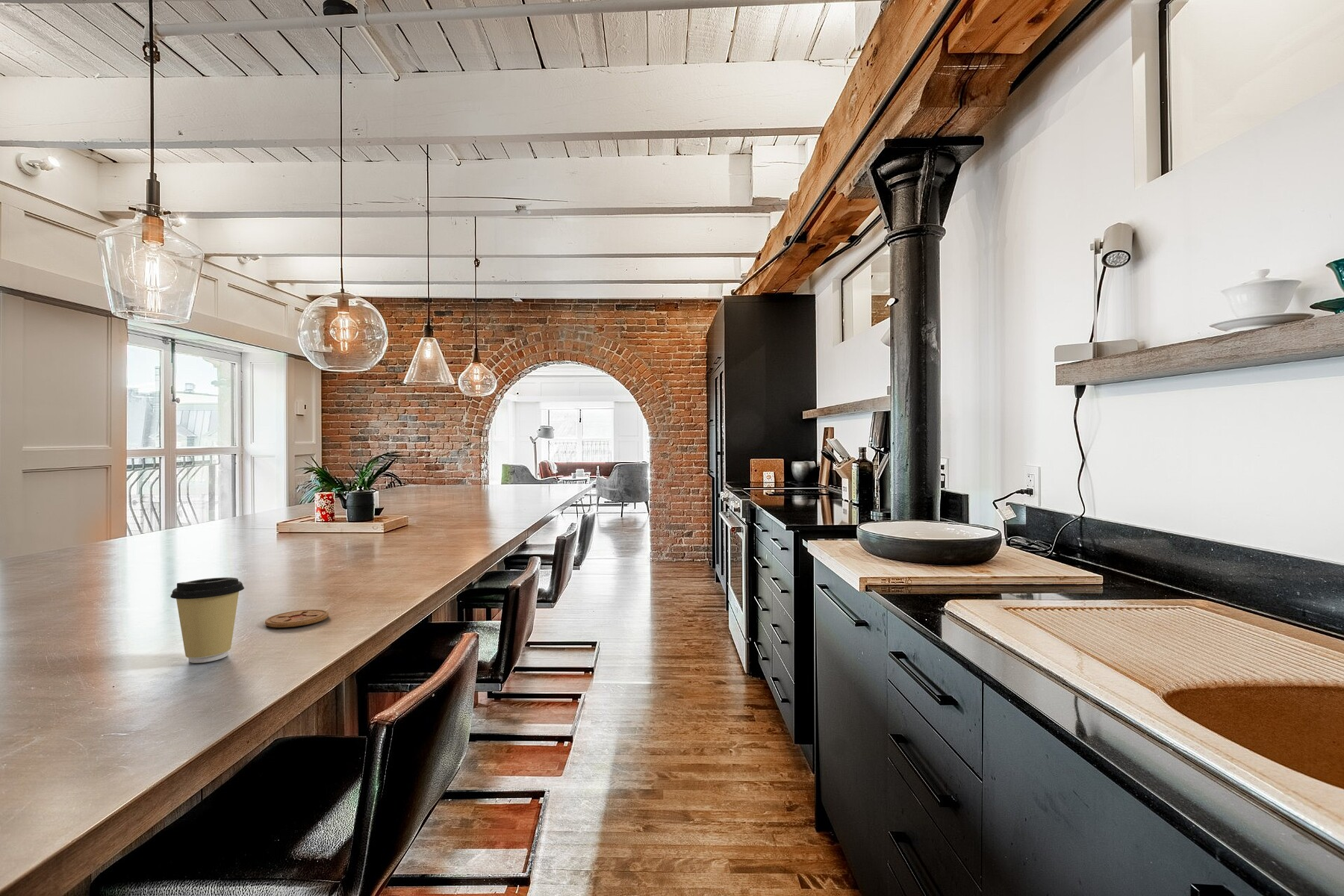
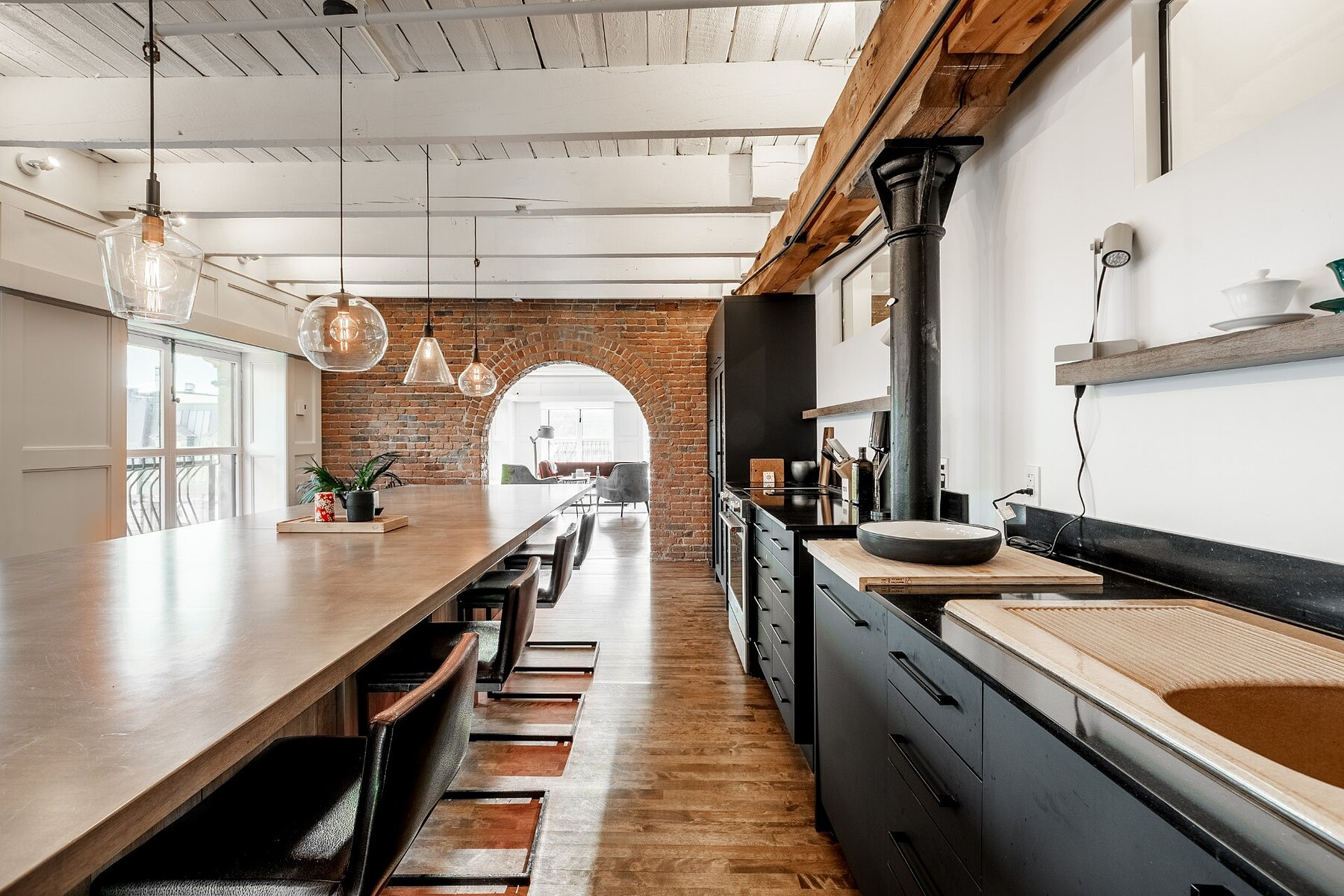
- coaster [264,609,329,628]
- coffee cup [169,576,245,664]
